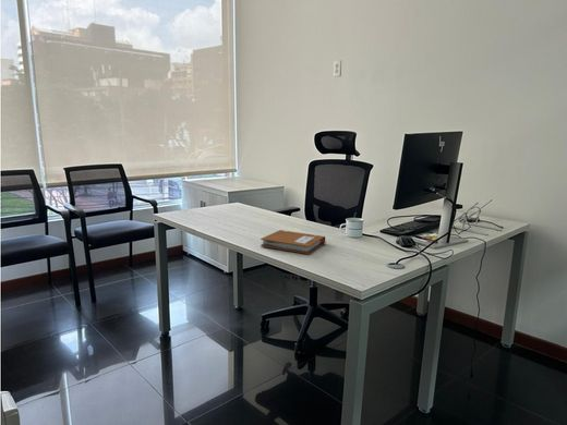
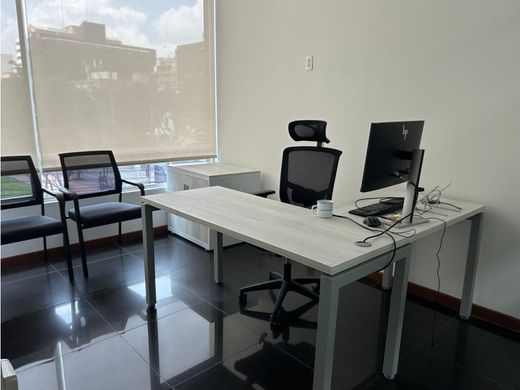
- notebook [260,229,327,255]
